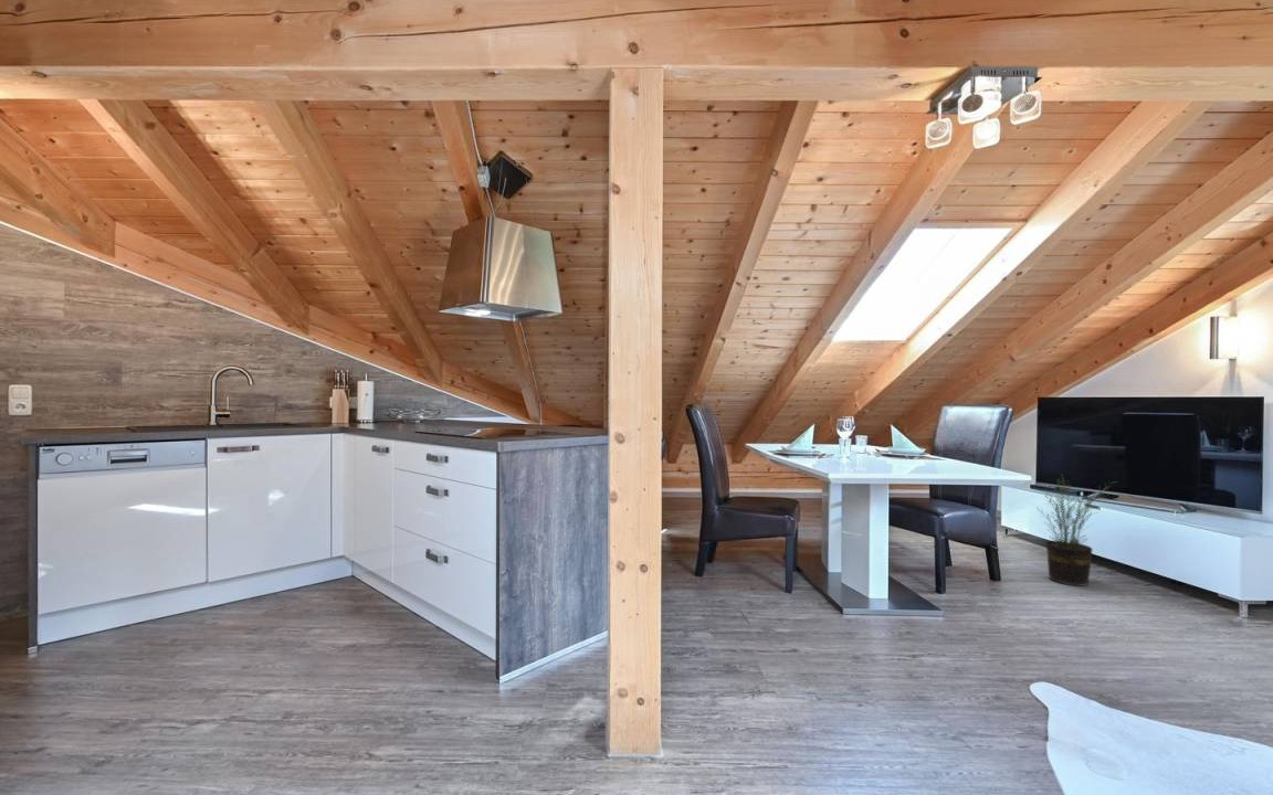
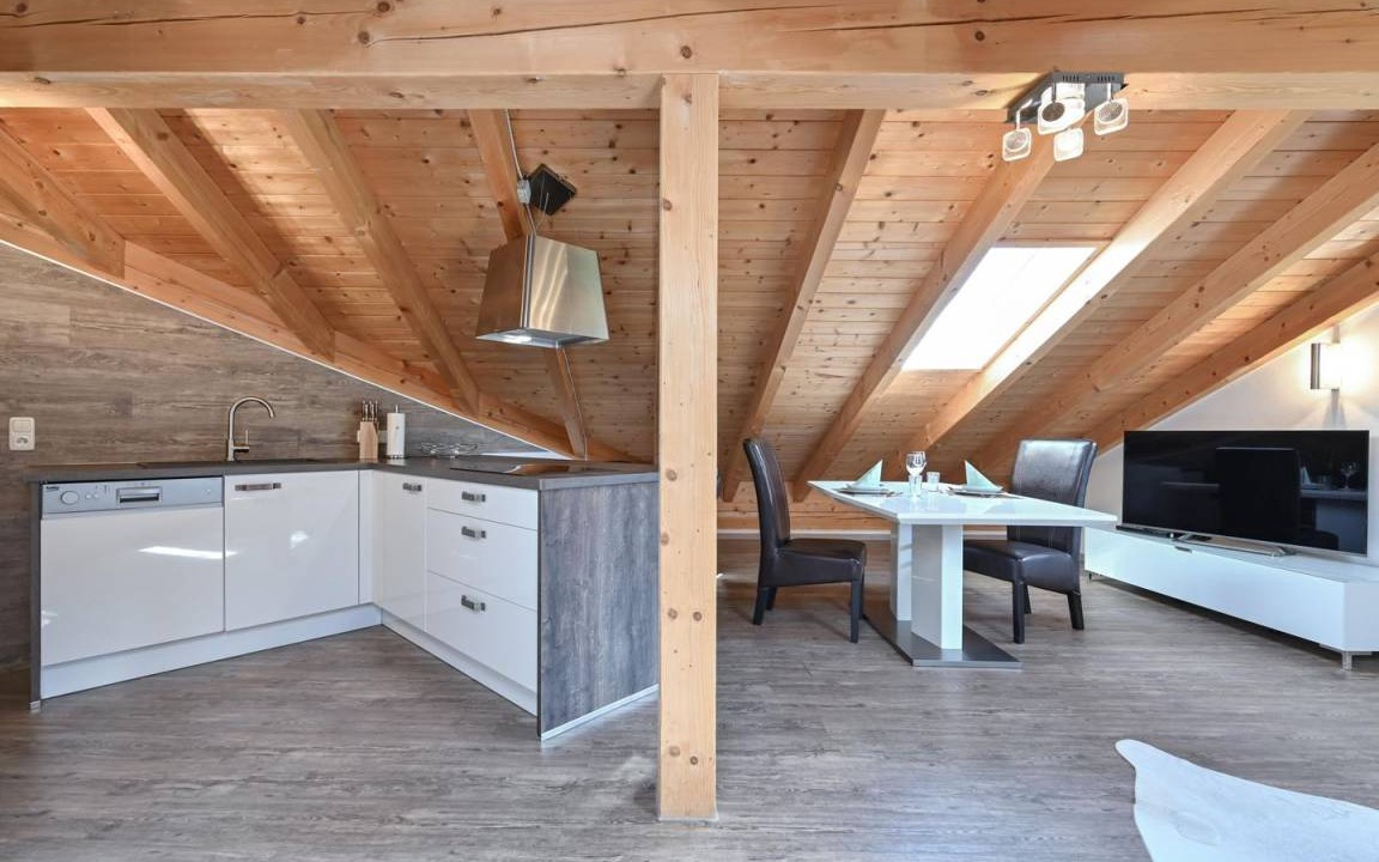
- potted plant [1032,471,1117,587]
